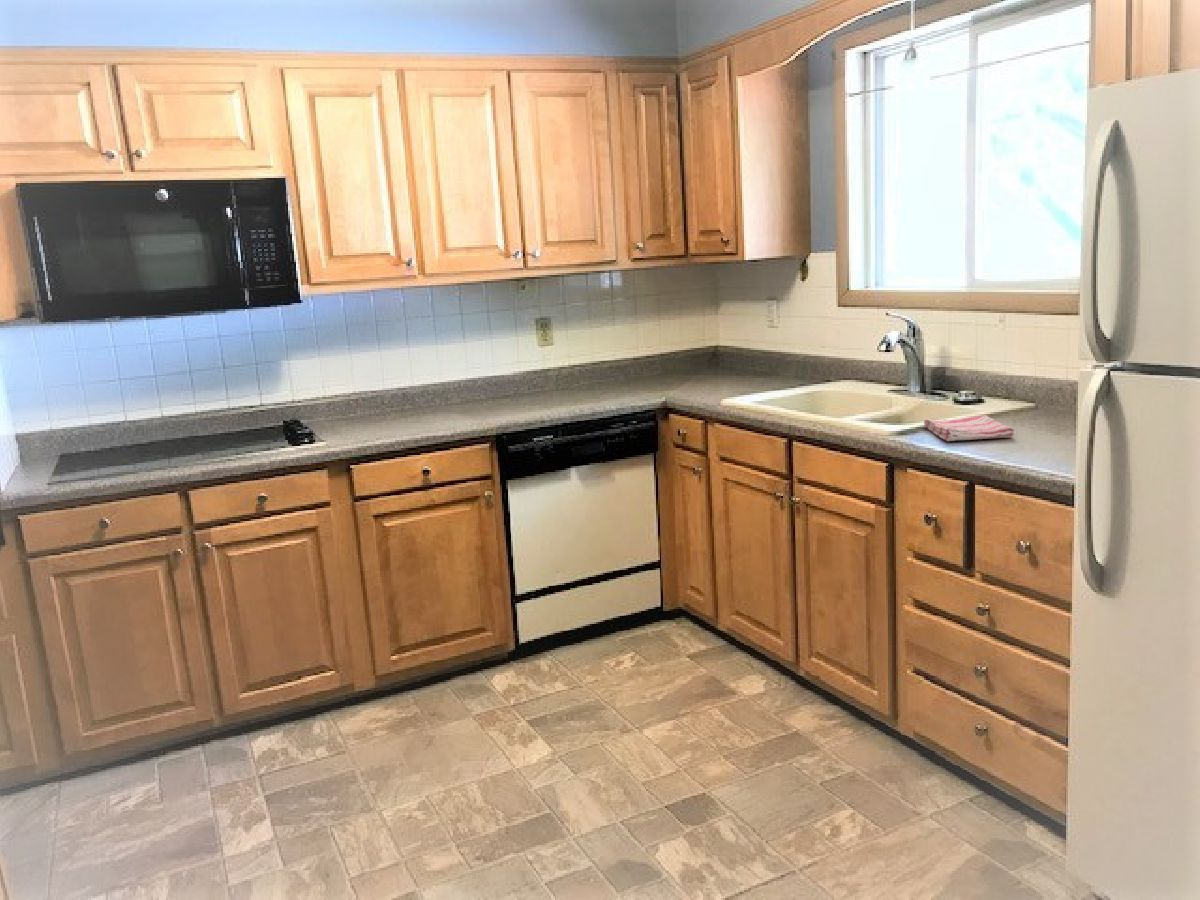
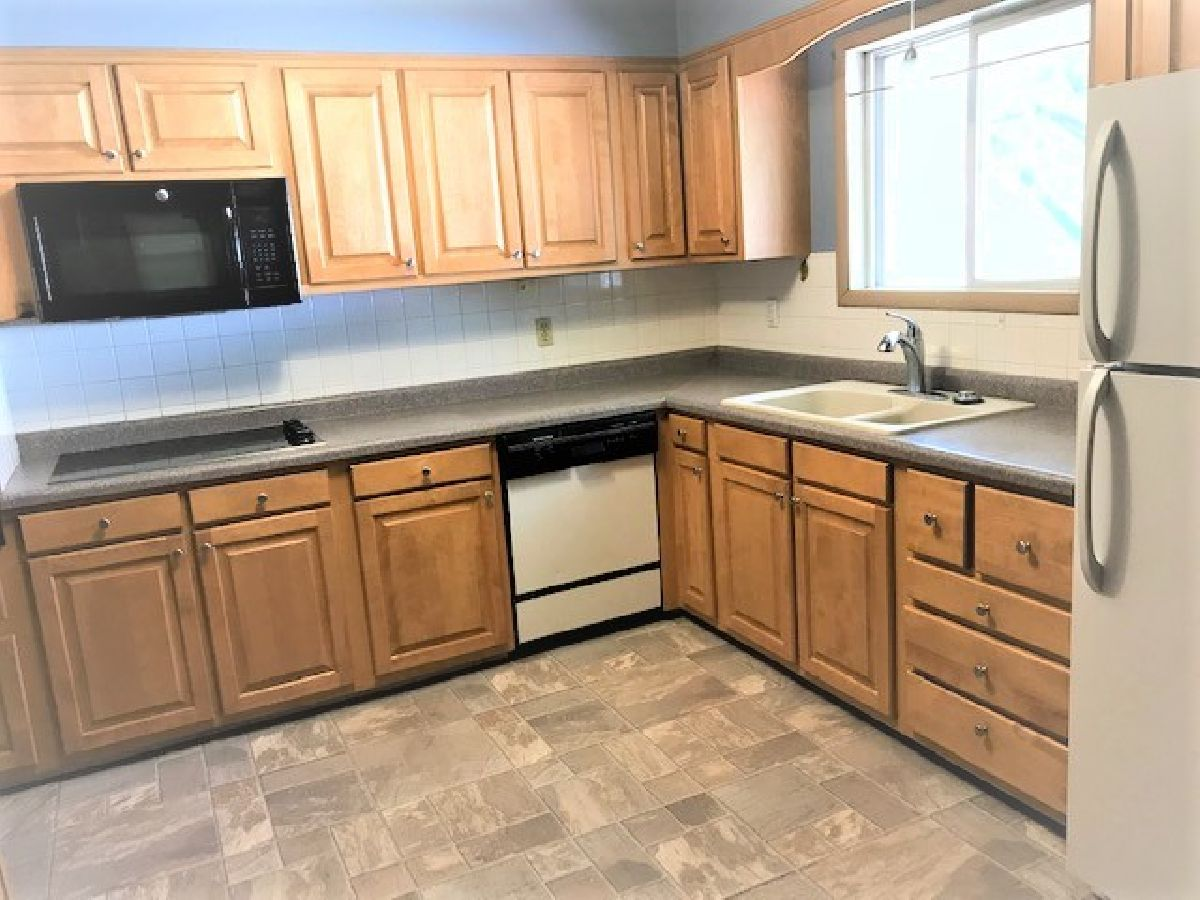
- dish towel [923,414,1016,442]
